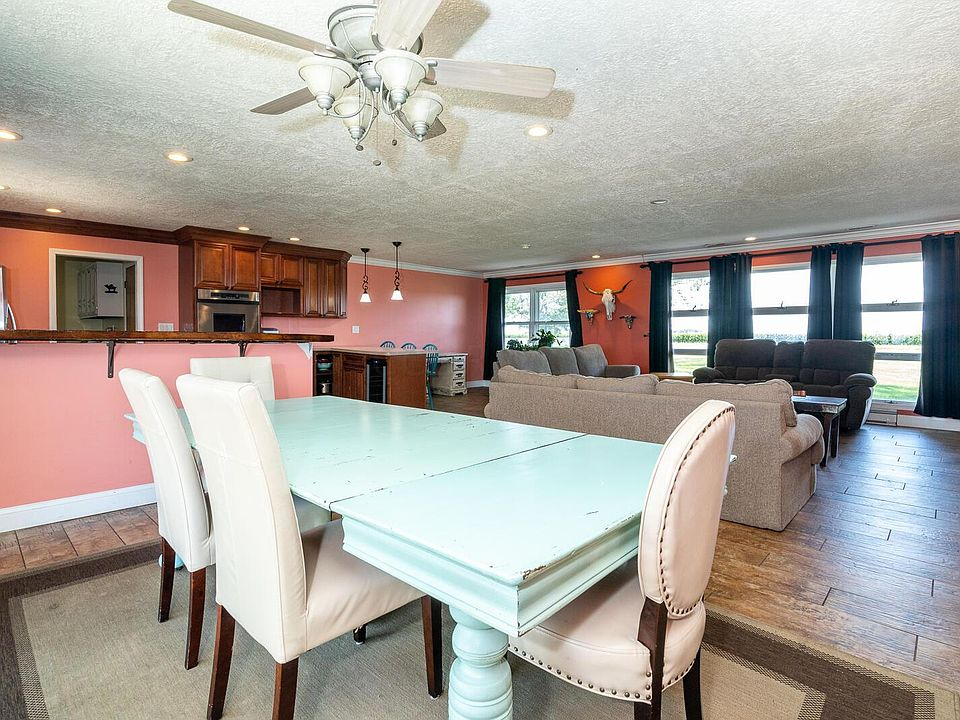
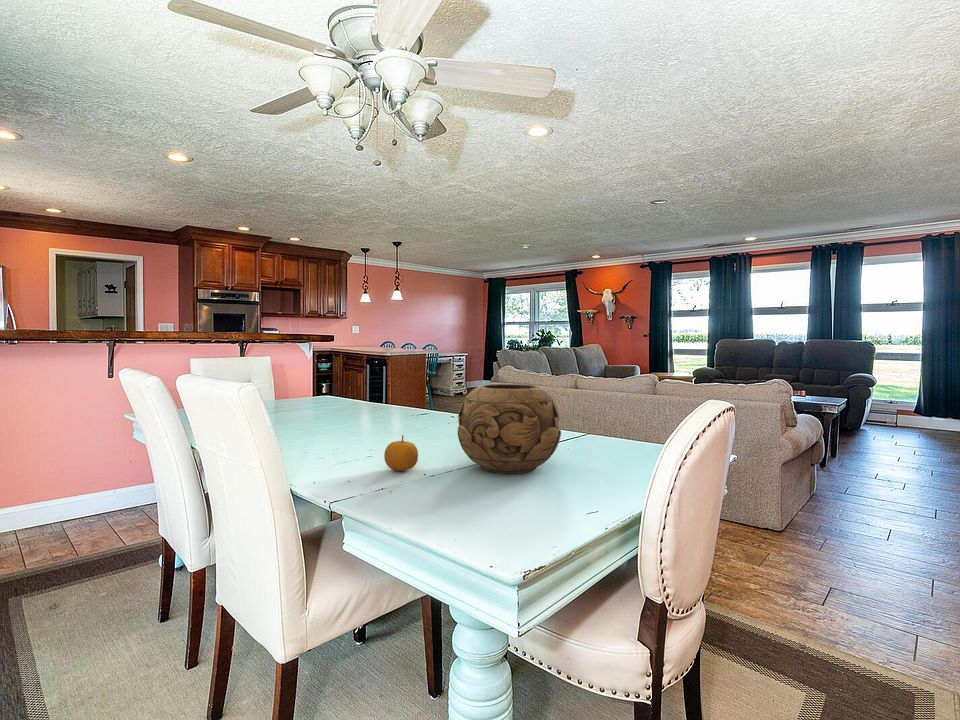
+ fruit [383,434,419,472]
+ decorative bowl [457,383,562,474]
